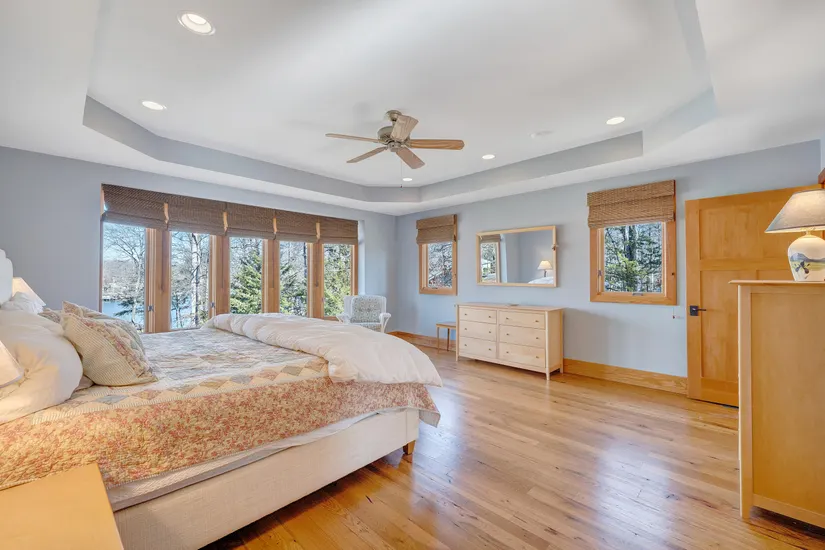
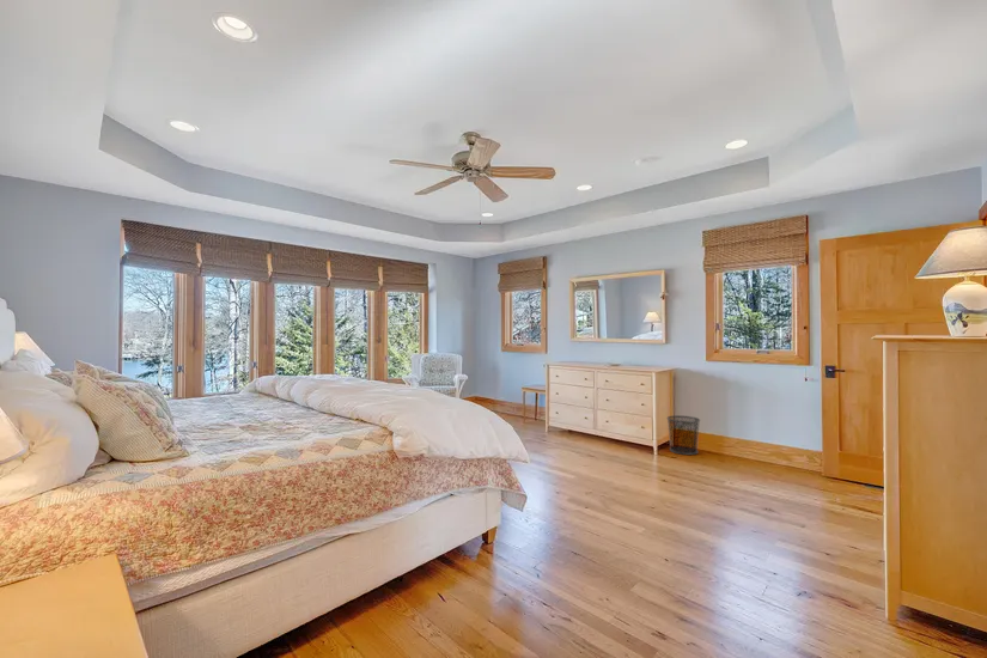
+ waste bin [665,414,701,456]
